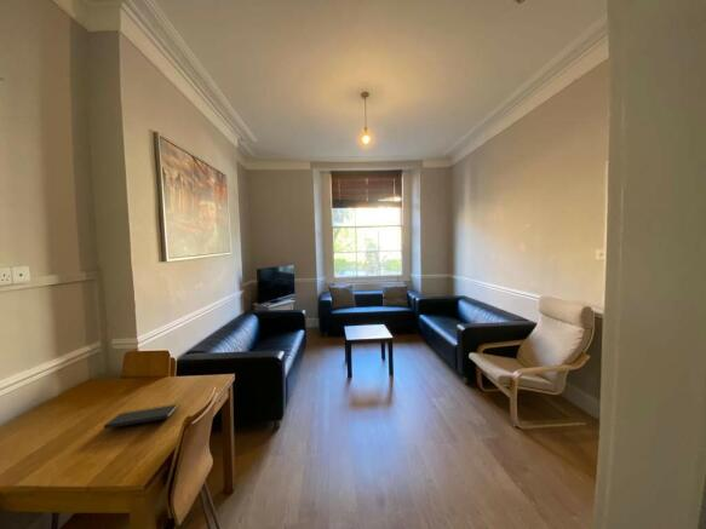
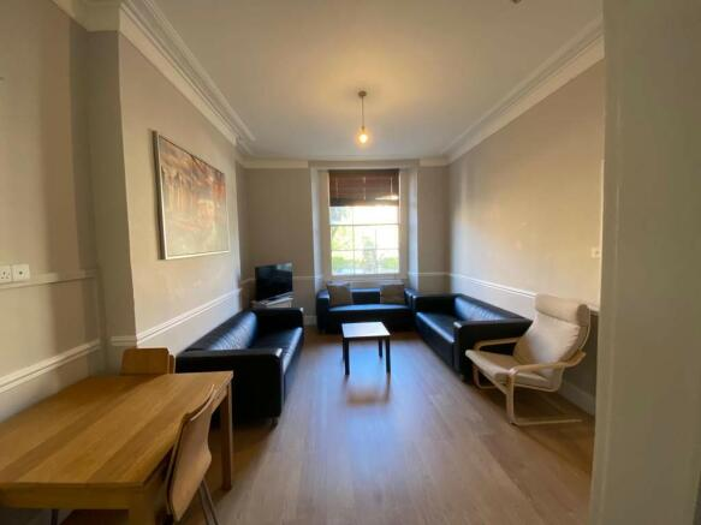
- notepad [103,402,179,430]
